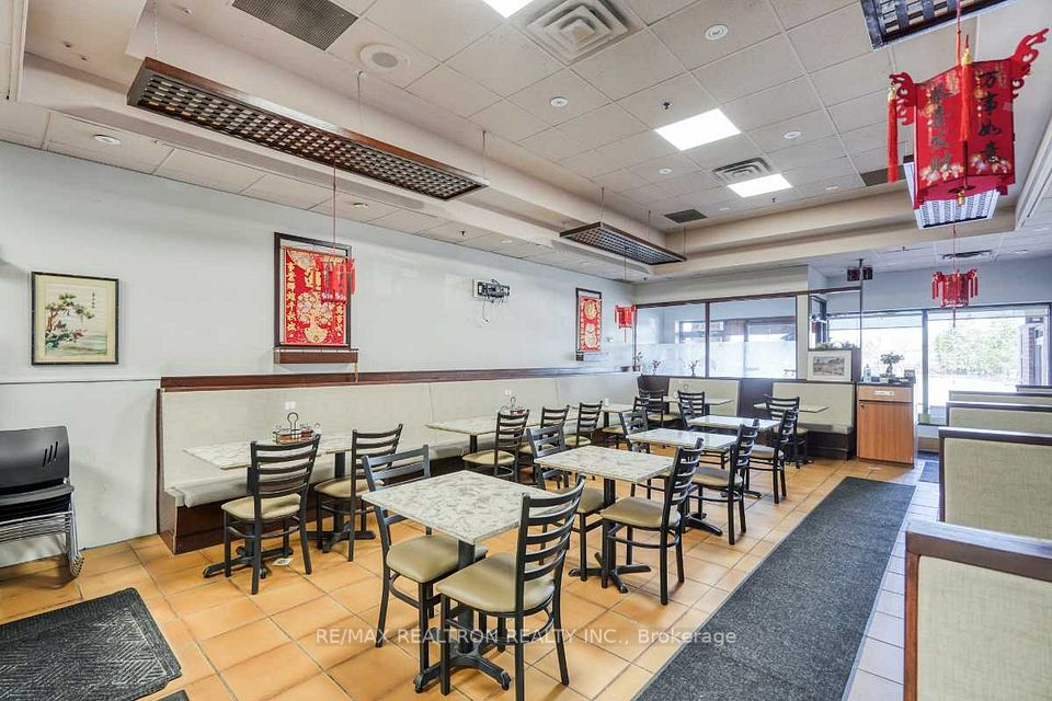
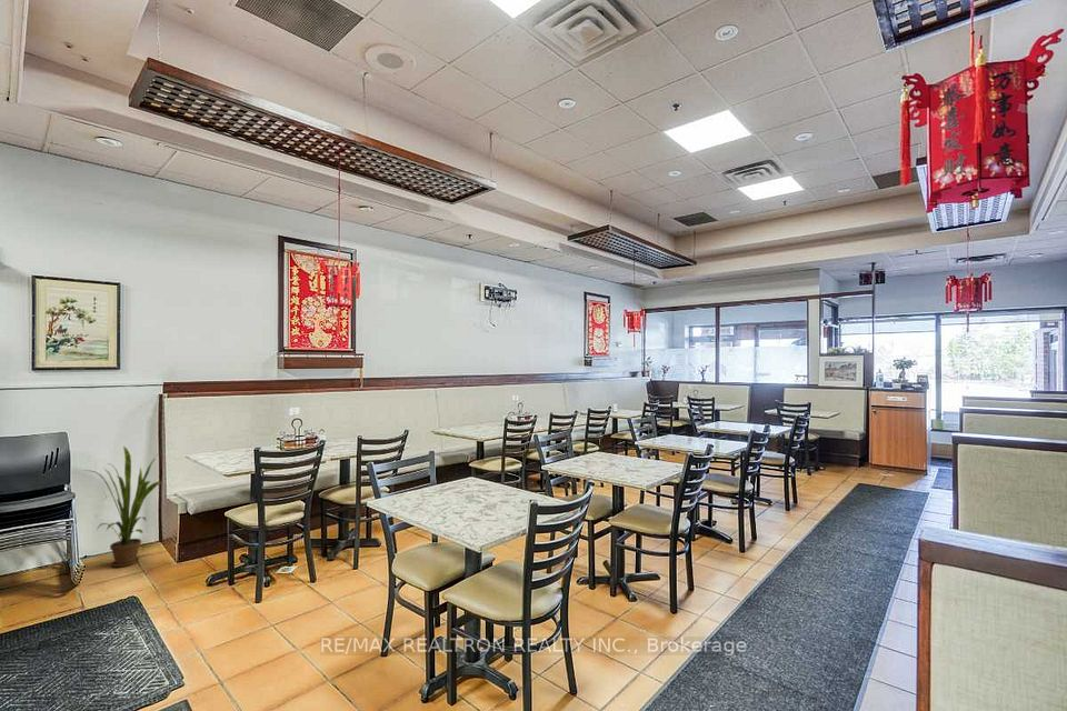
+ house plant [83,445,163,569]
